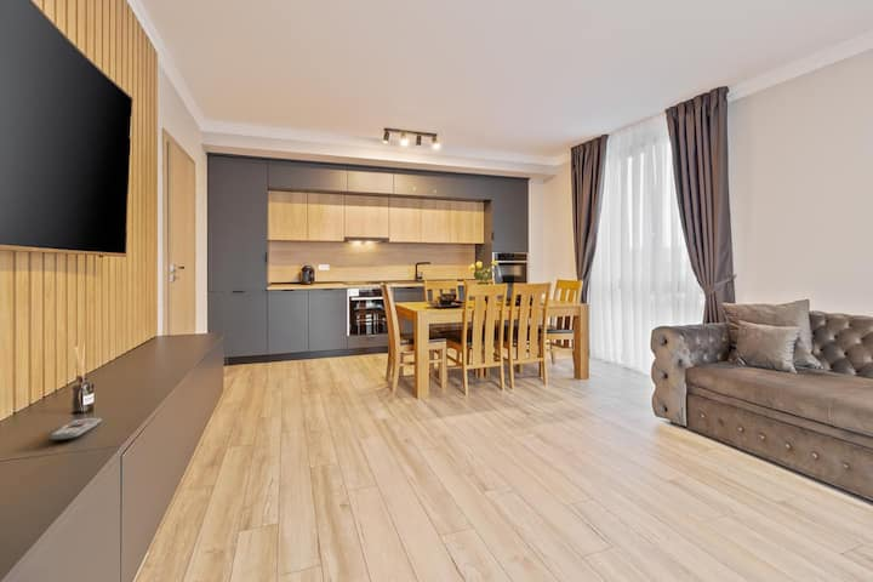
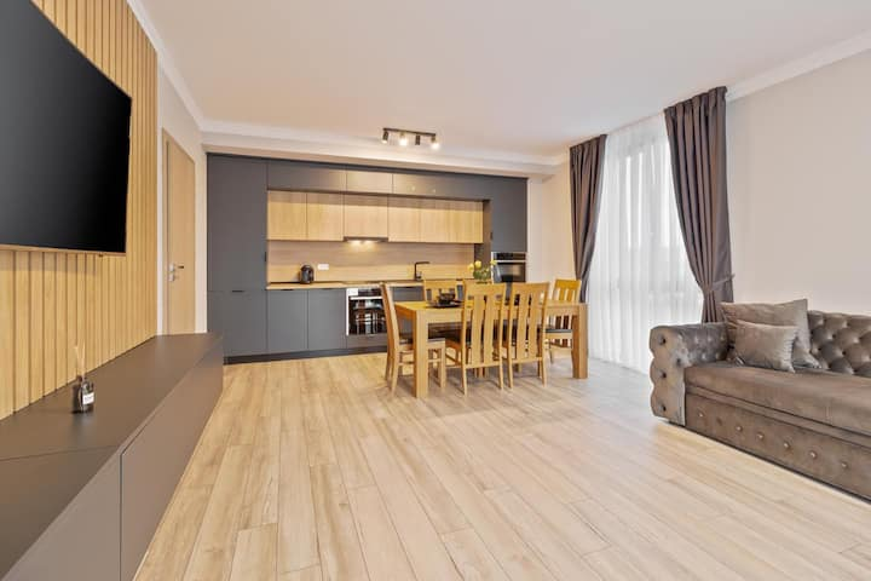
- remote control [48,417,103,441]
